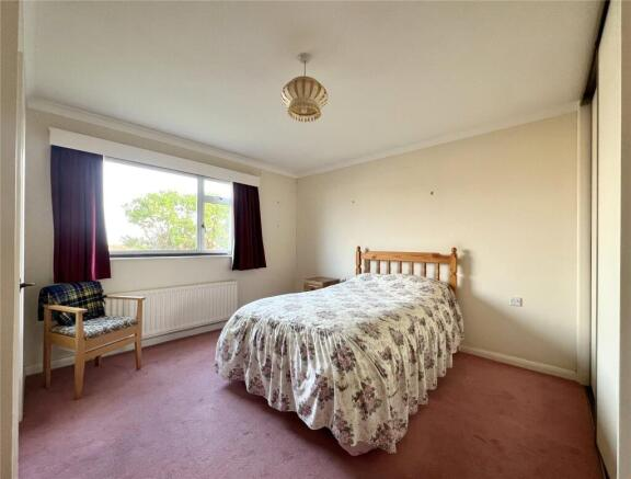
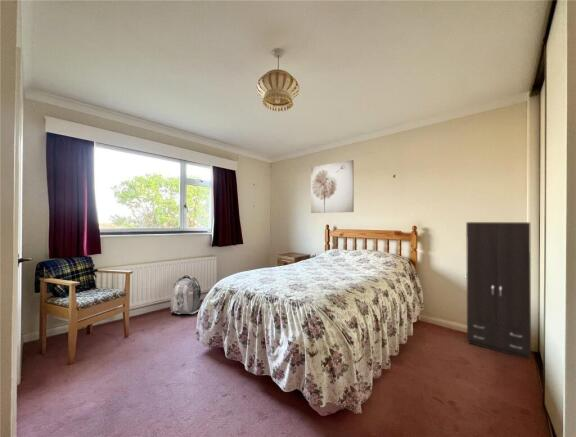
+ cabinet [465,221,532,361]
+ backpack [170,273,202,315]
+ wall art [310,159,355,214]
